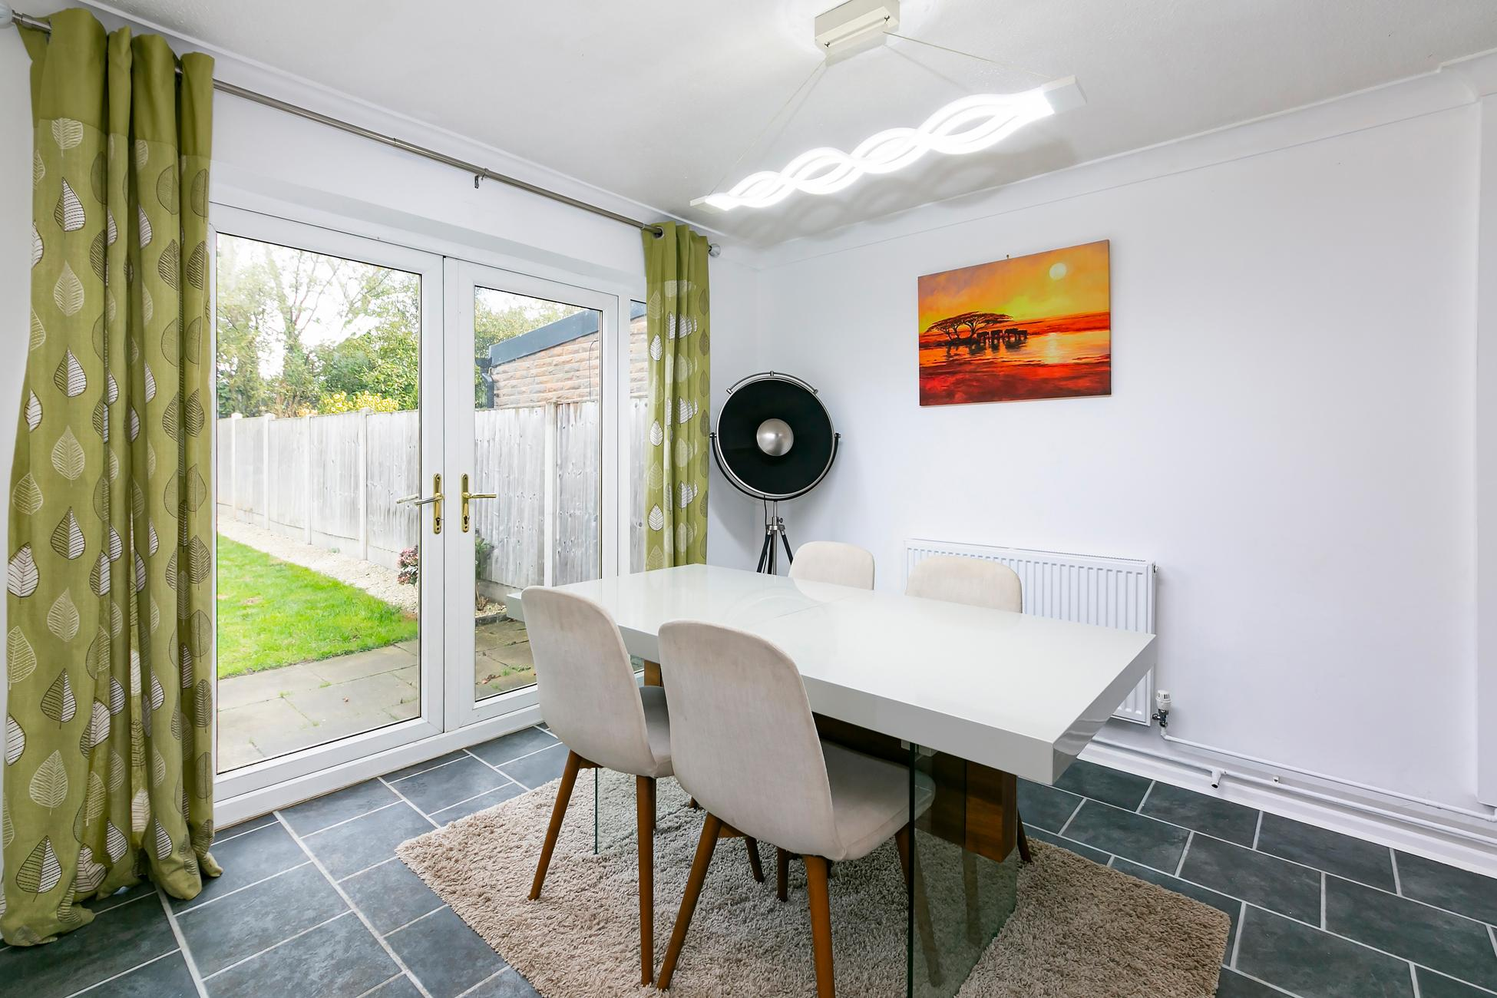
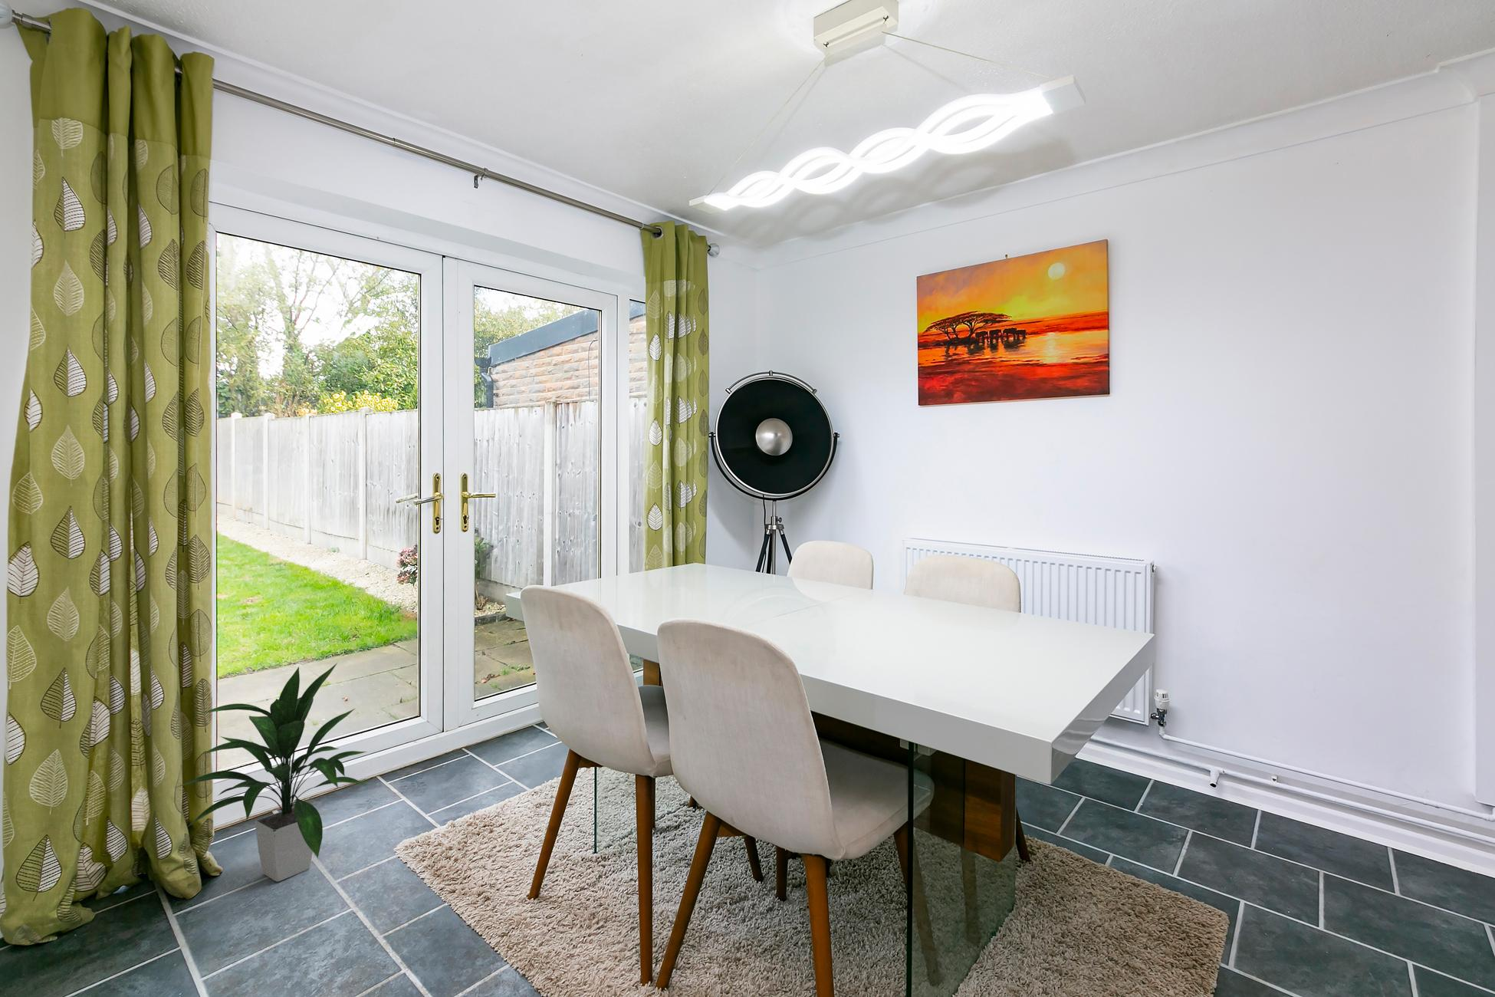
+ indoor plant [175,662,368,882]
